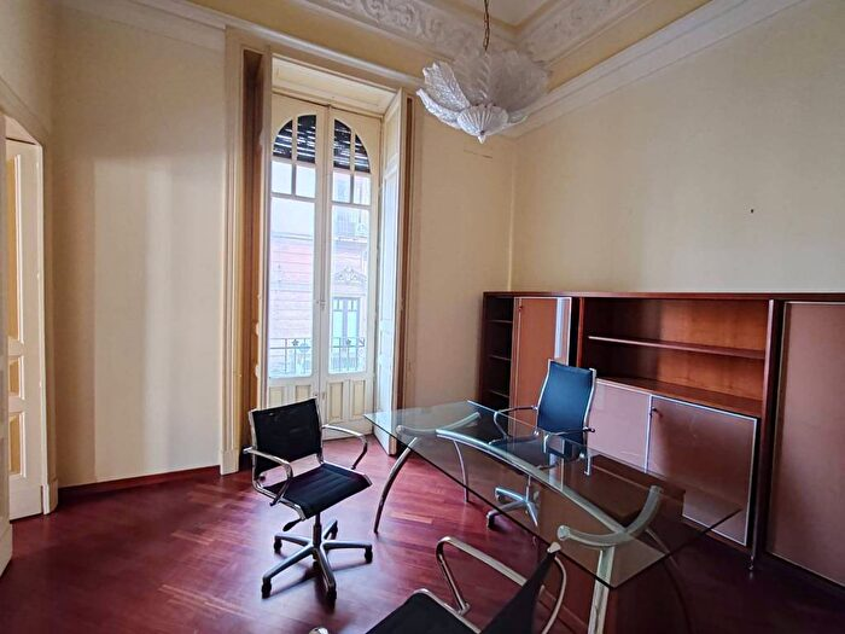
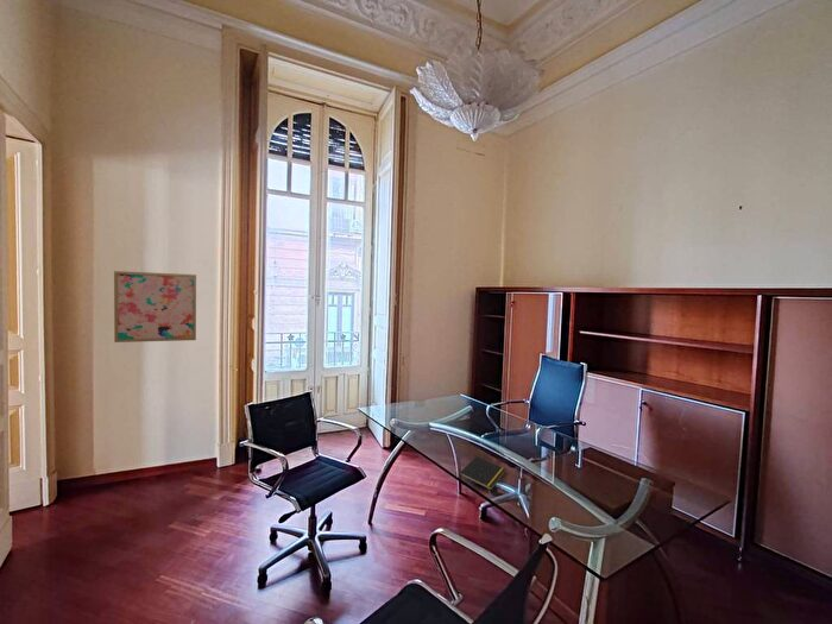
+ wall art [113,270,197,343]
+ notepad [458,455,506,491]
